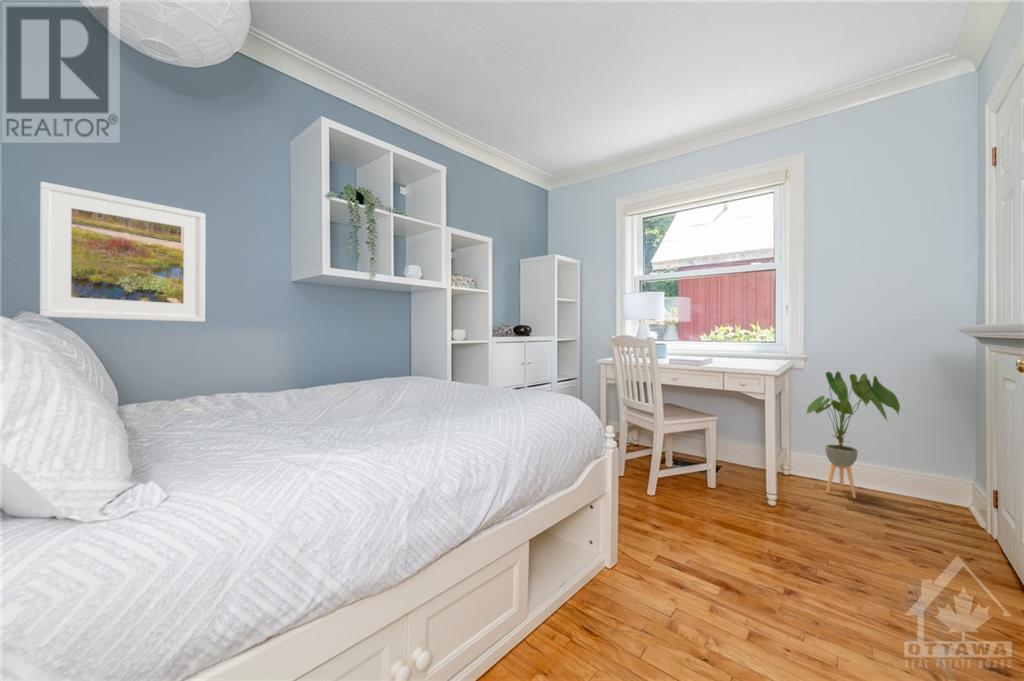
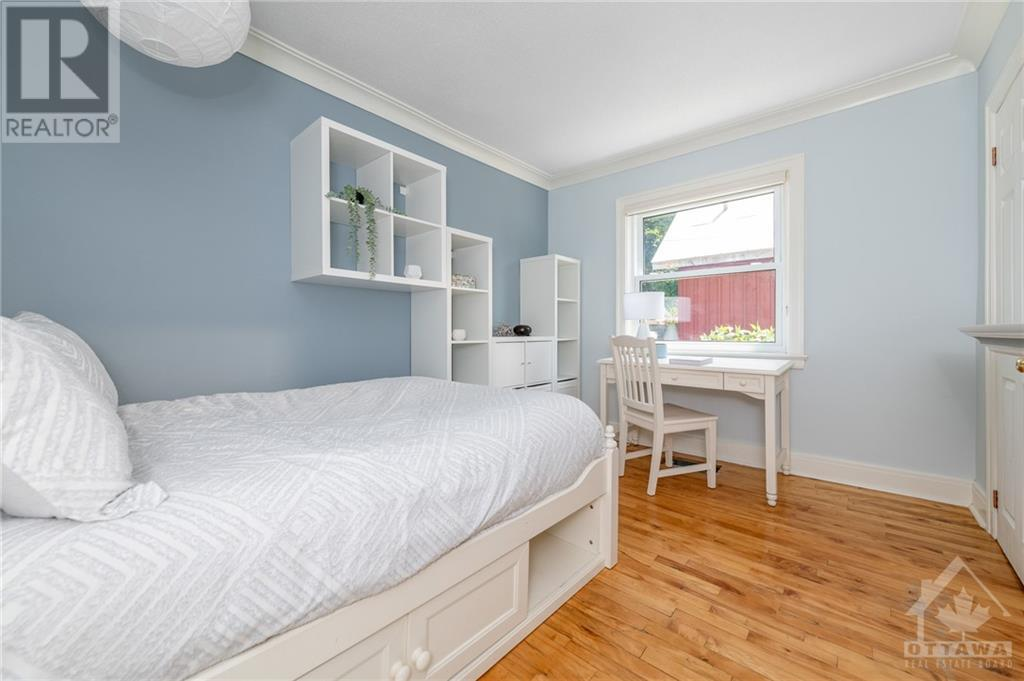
- house plant [804,370,901,499]
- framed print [39,181,206,323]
